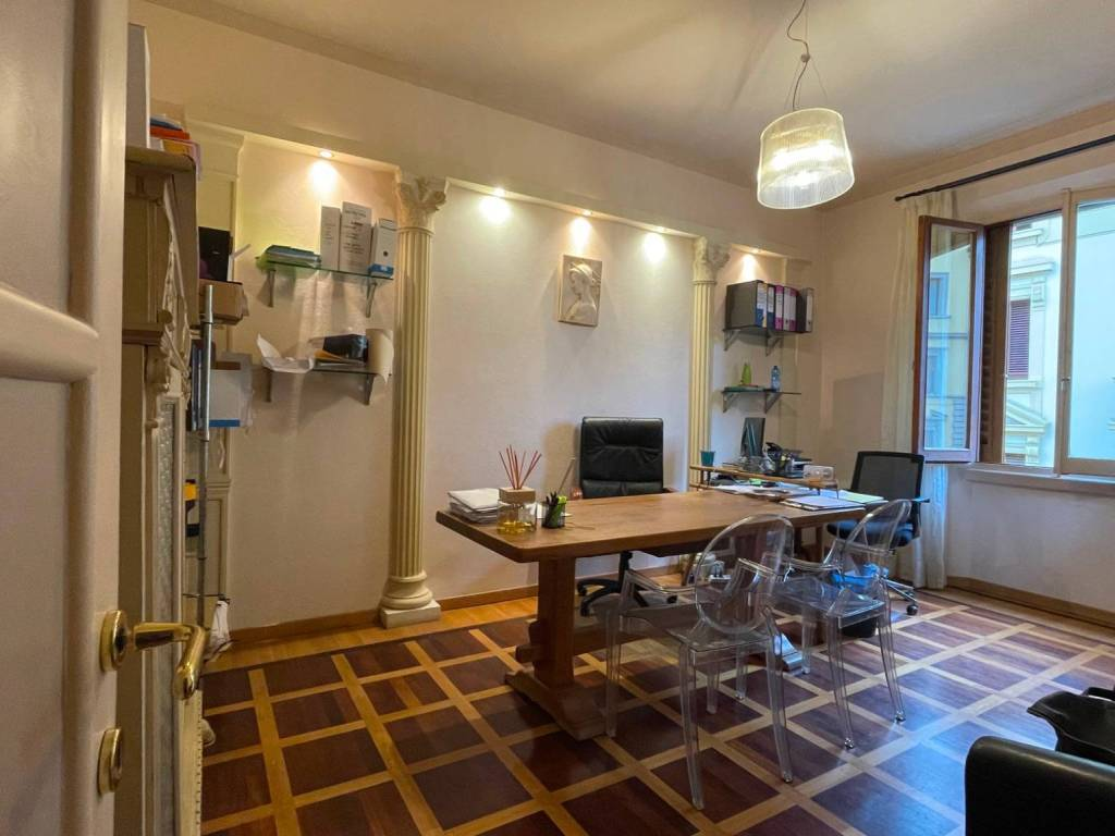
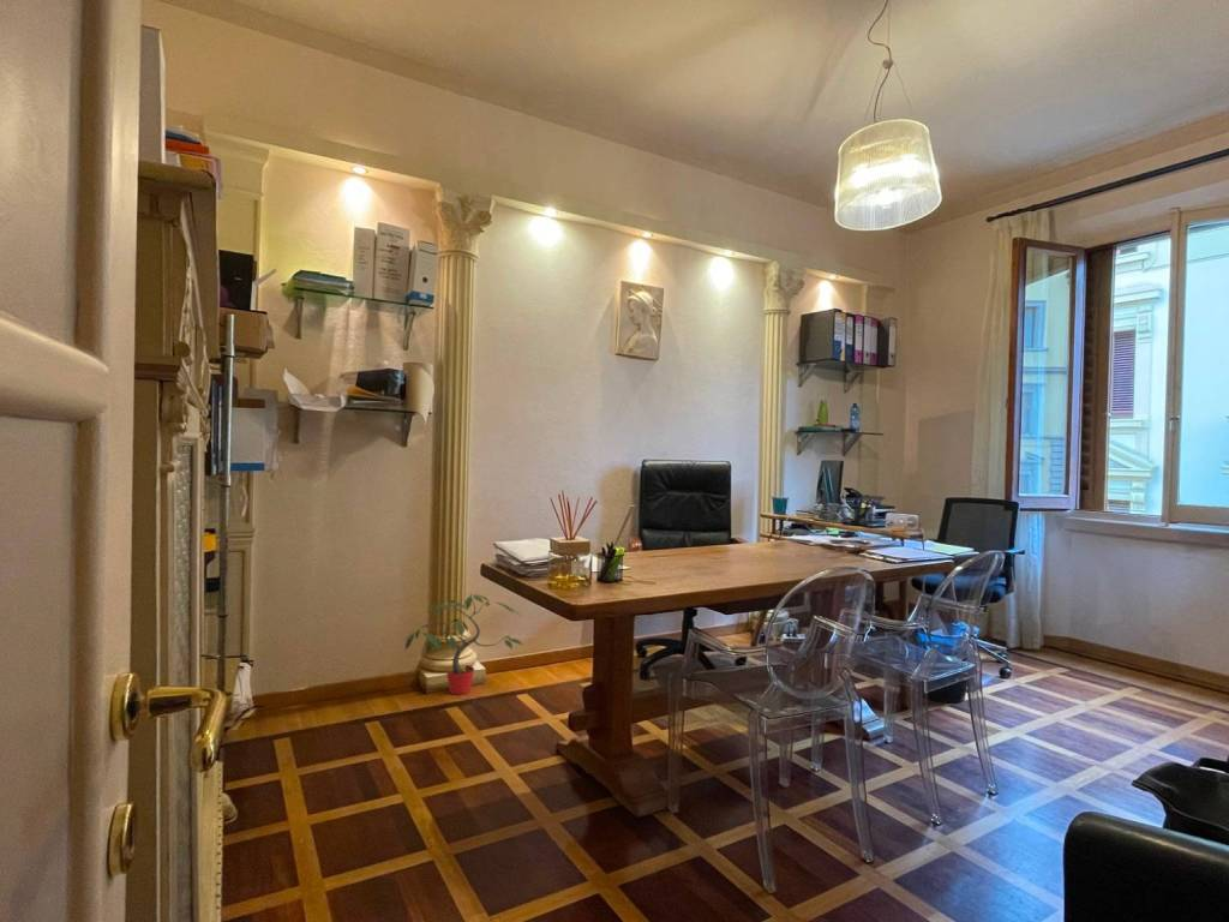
+ potted plant [403,592,526,695]
